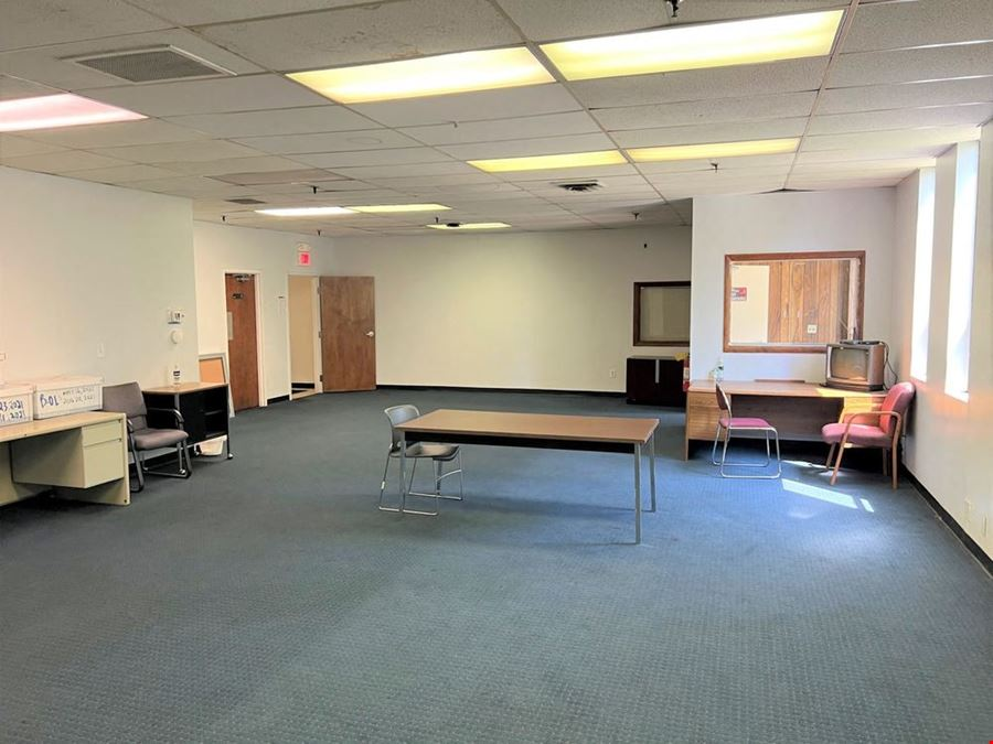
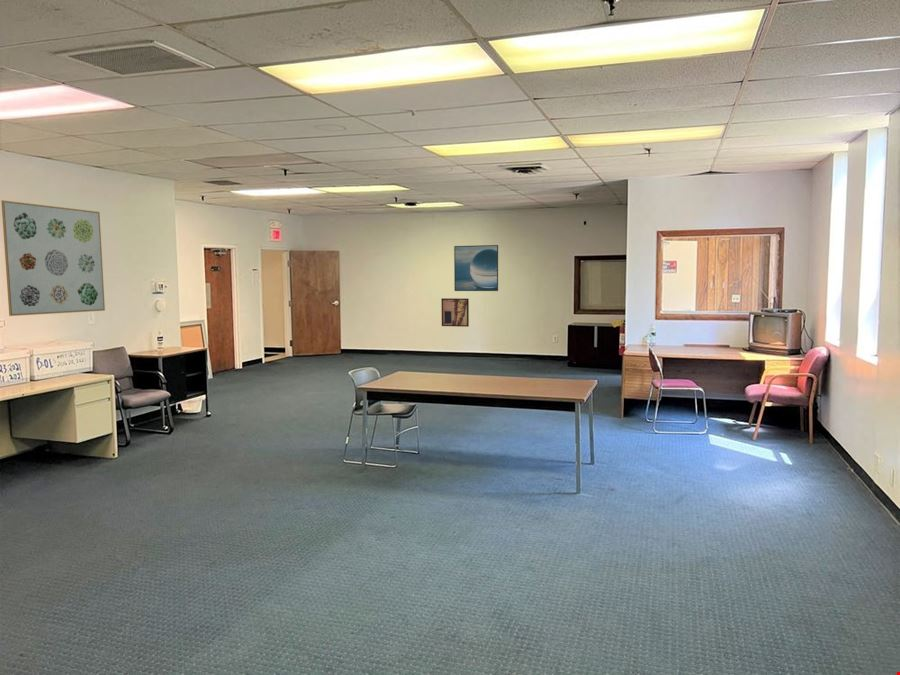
+ wall art [440,297,470,328]
+ wall art [0,199,106,317]
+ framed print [453,244,499,292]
